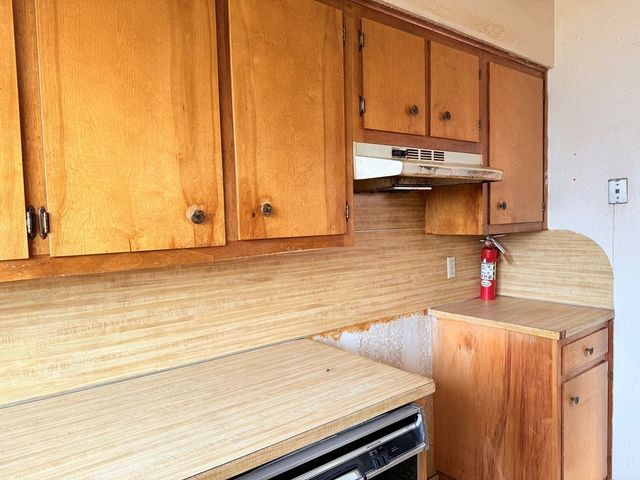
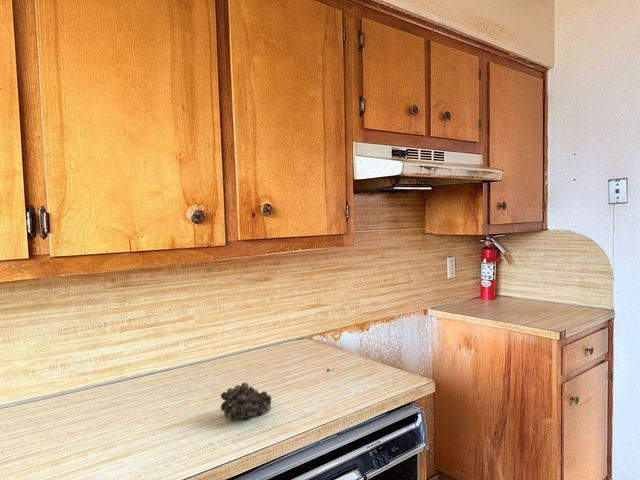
+ fruit [220,381,272,421]
